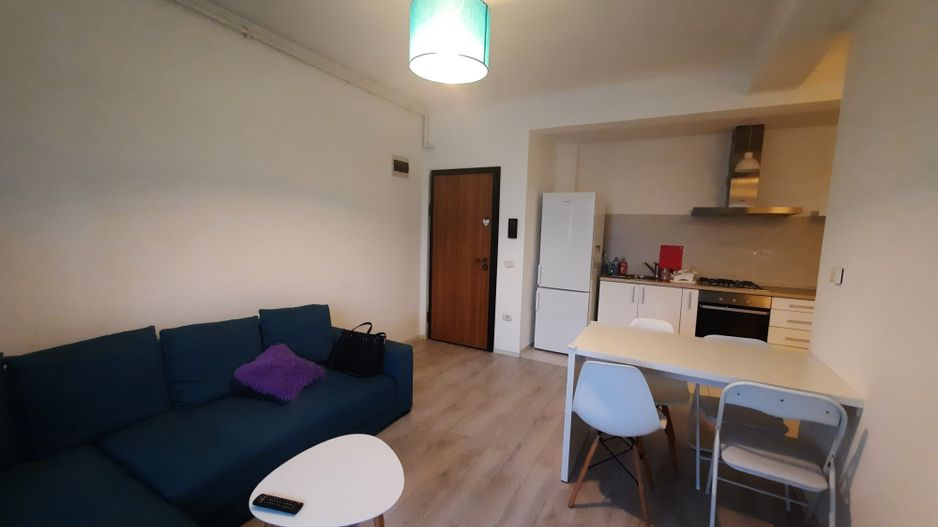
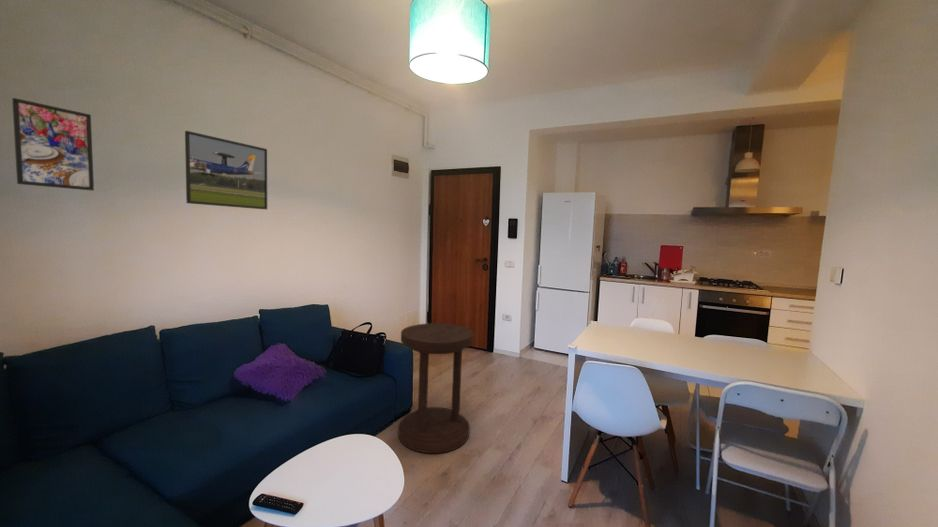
+ side table [397,322,474,454]
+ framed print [184,130,268,210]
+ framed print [11,97,95,191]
